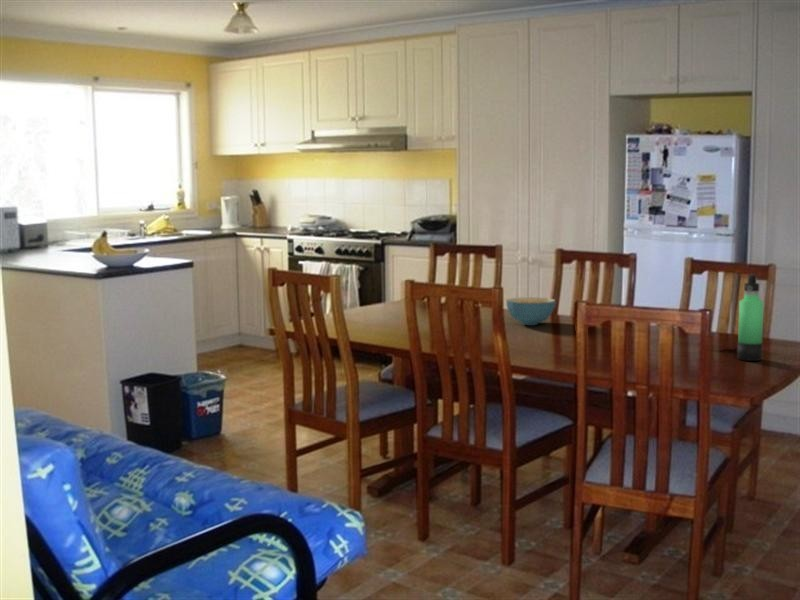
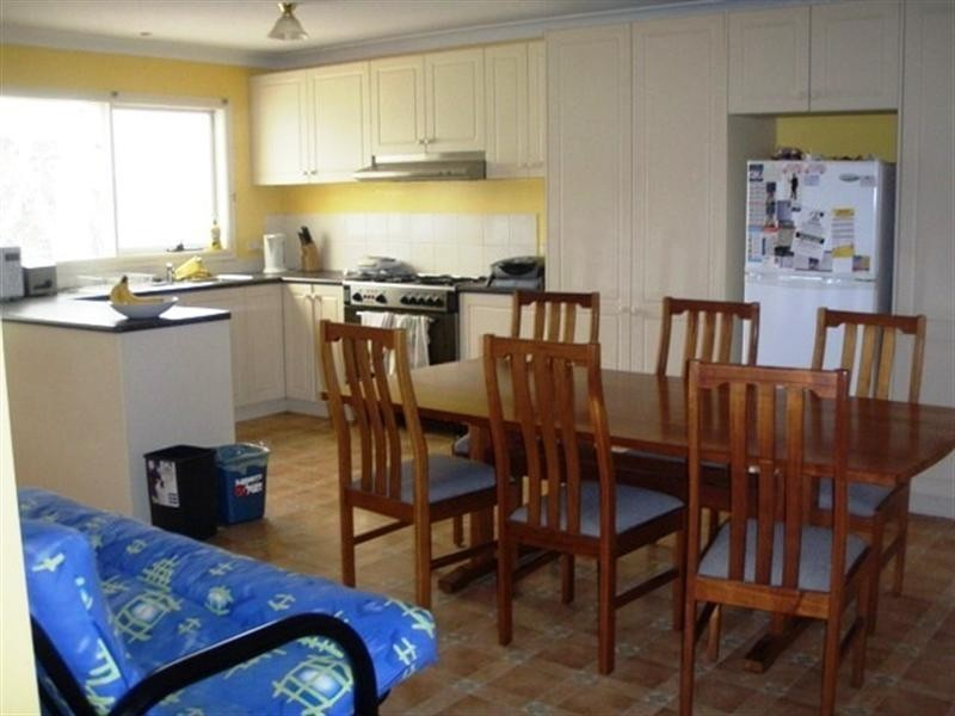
- thermos bottle [736,273,764,362]
- cereal bowl [505,296,556,326]
